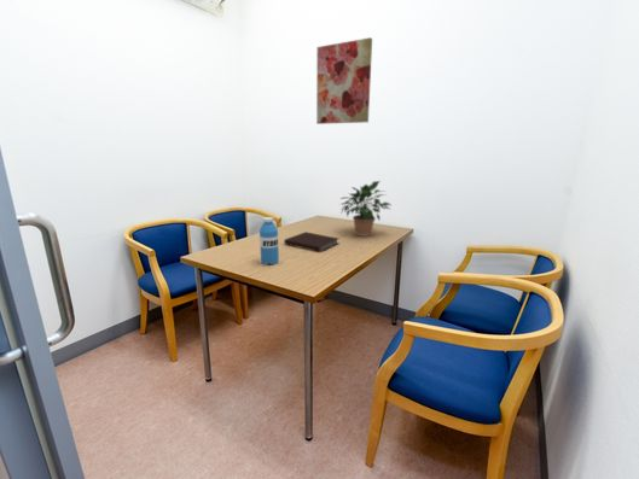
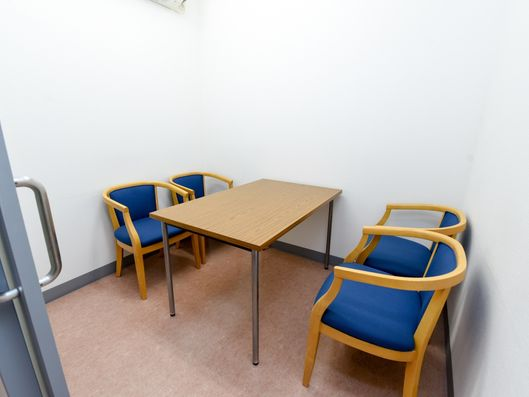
- potted plant [337,180,391,238]
- wall art [315,36,373,125]
- water bottle [258,216,280,265]
- notebook [283,230,341,253]
